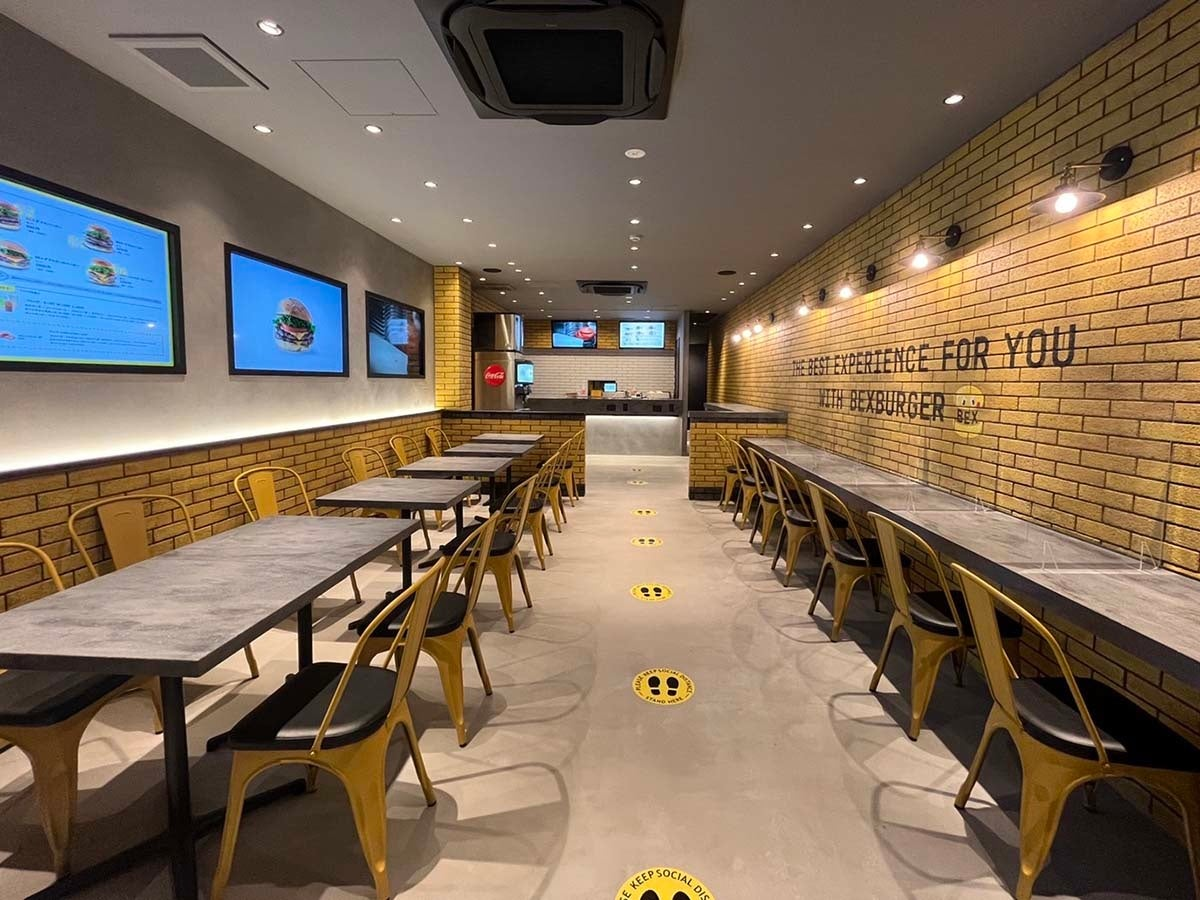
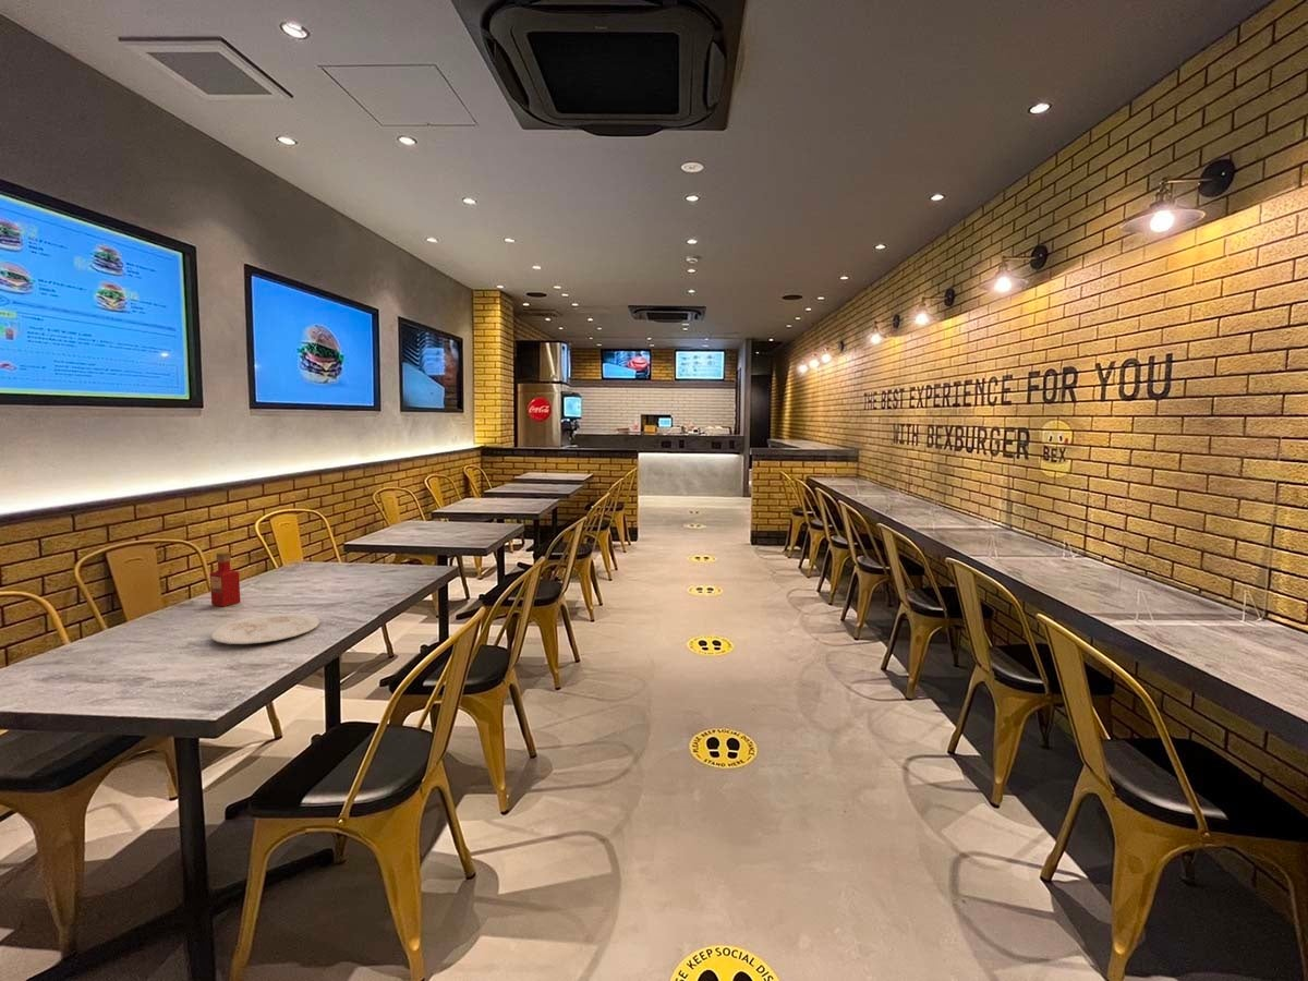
+ plate [210,613,320,645]
+ tabasco sauce [209,552,242,607]
